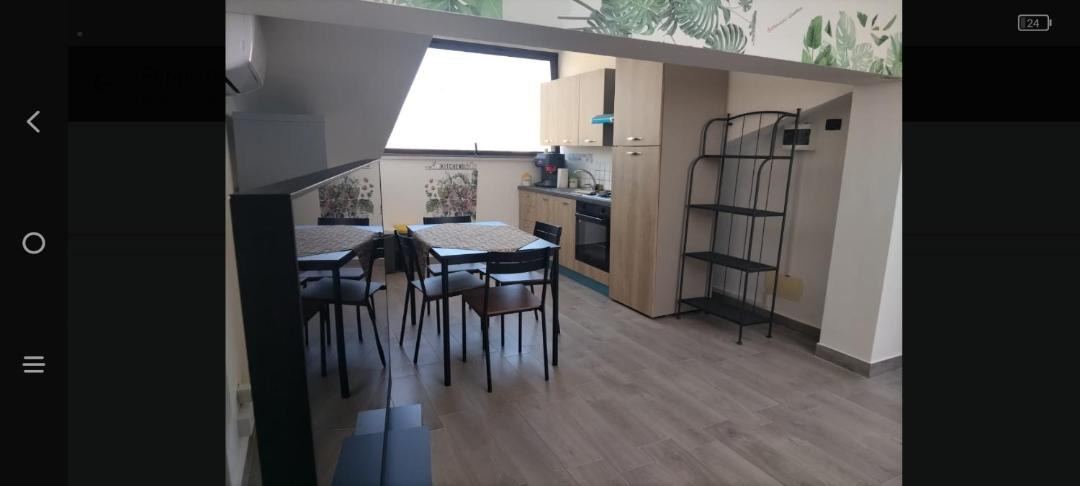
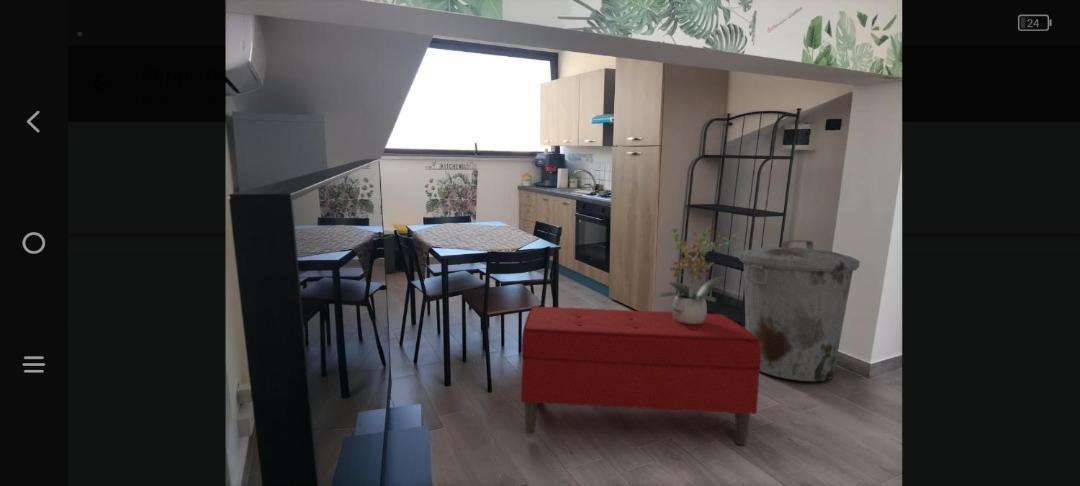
+ potted plant [658,226,744,324]
+ trash can [738,239,861,382]
+ bench [520,306,761,446]
